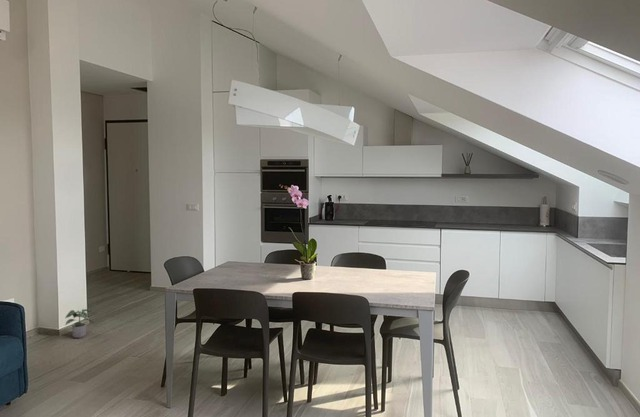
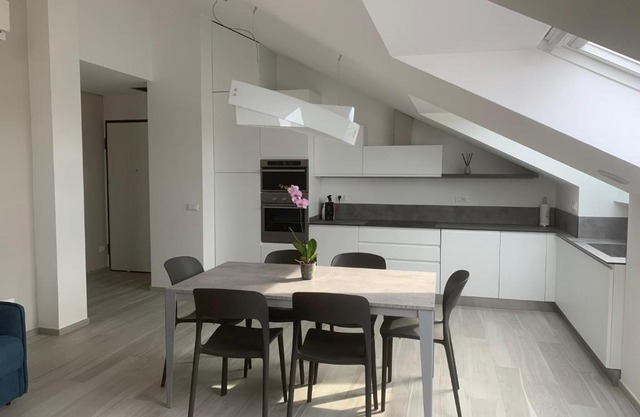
- potted plant [64,308,96,339]
